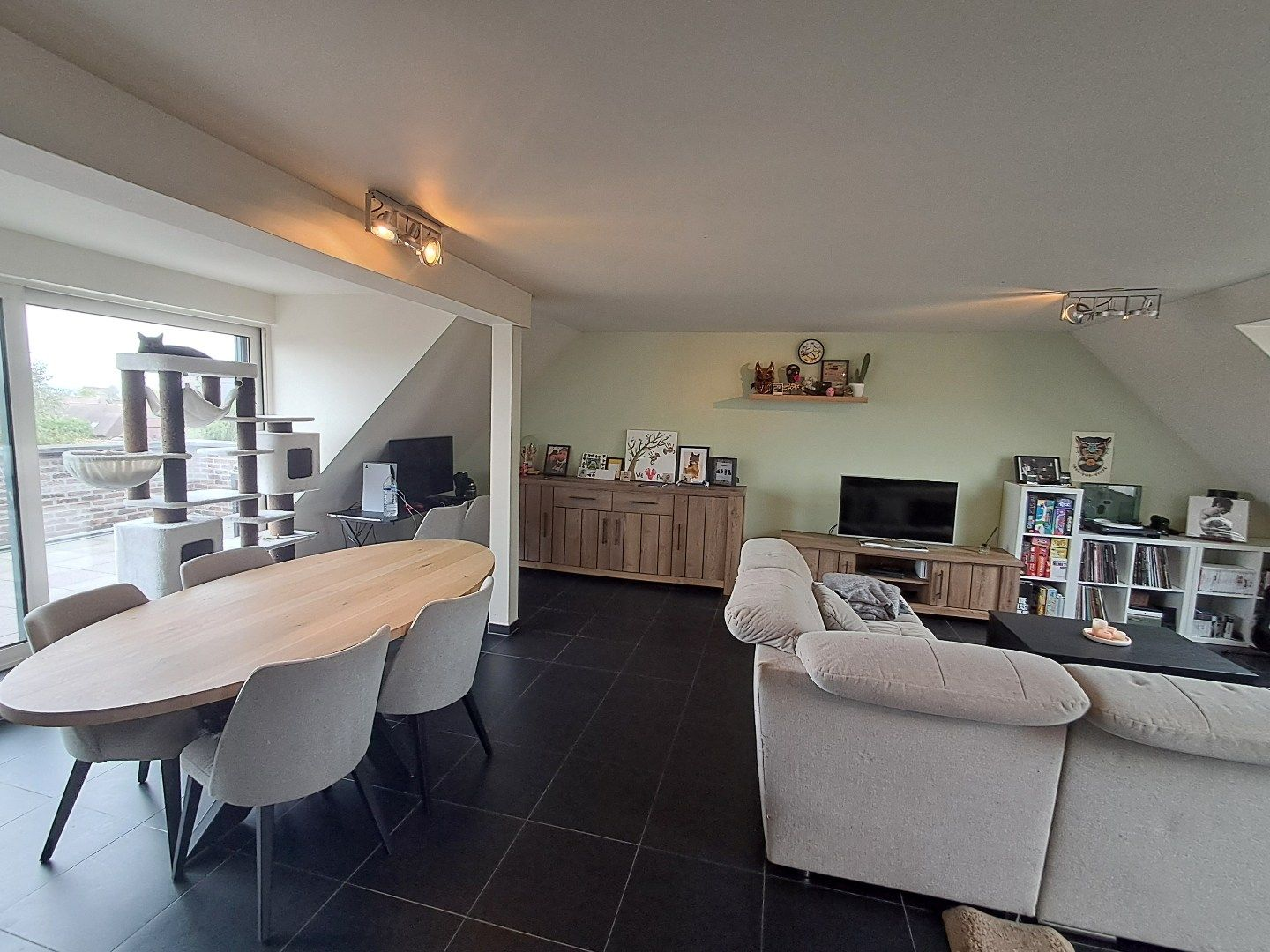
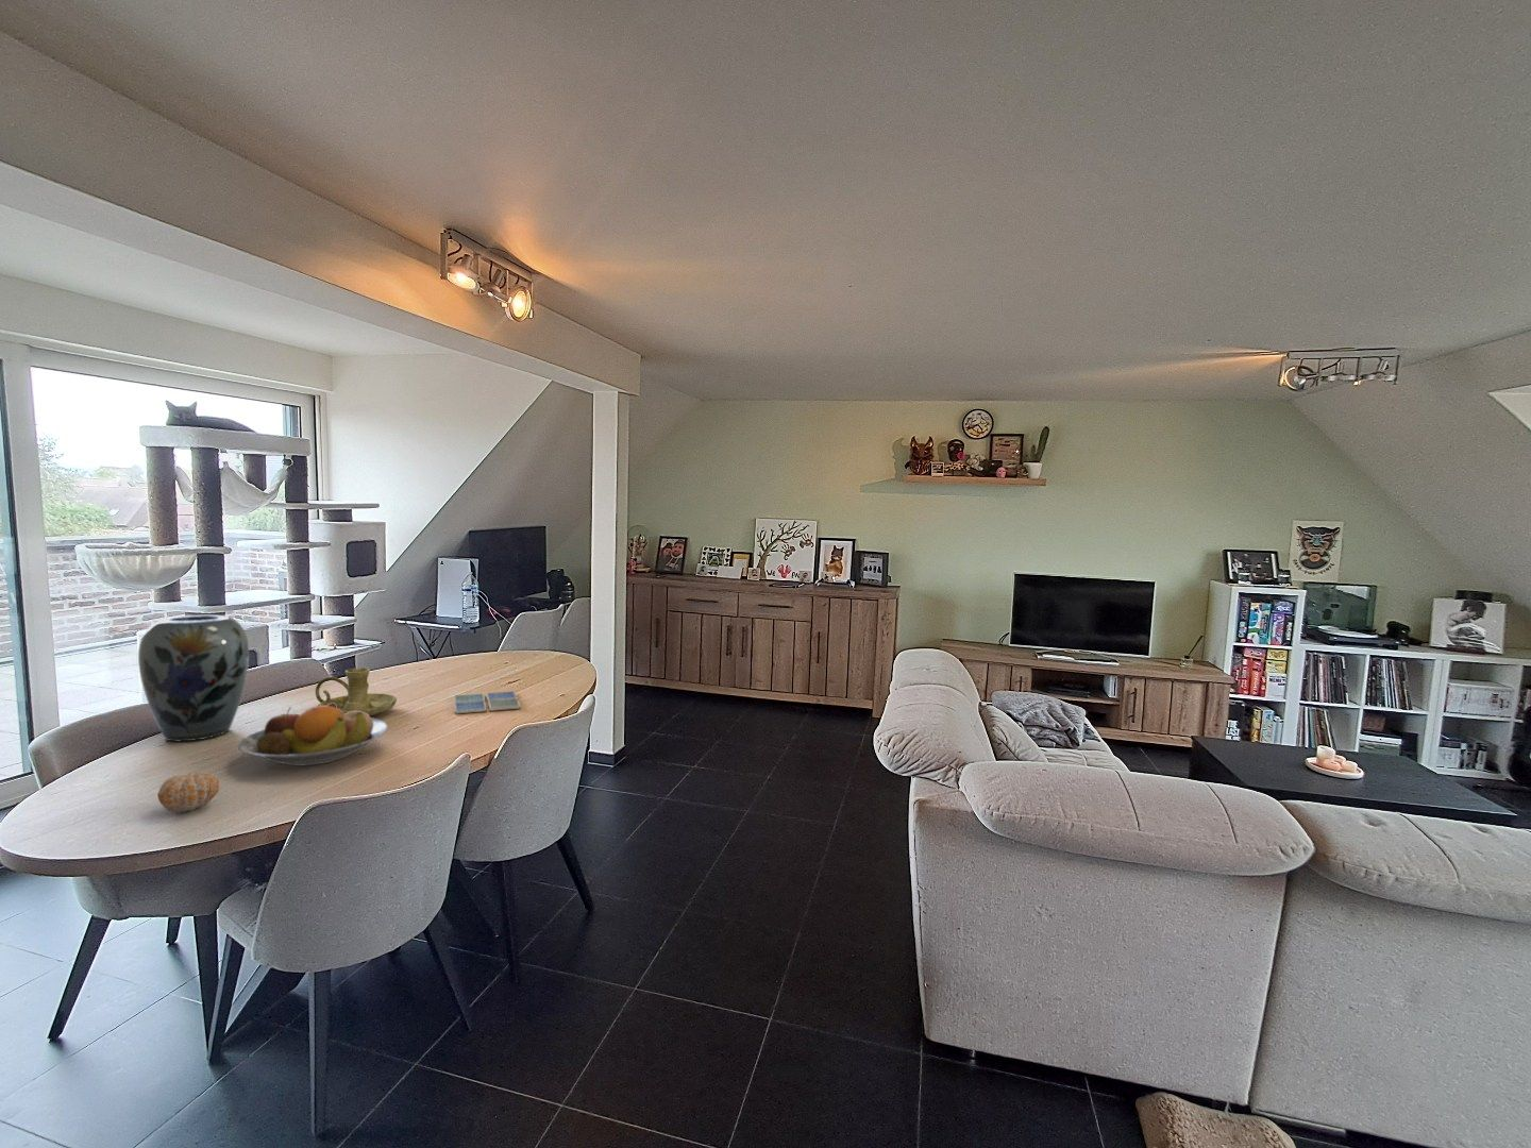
+ candle holder [315,667,398,716]
+ fruit bowl [237,703,389,767]
+ vase [137,614,250,743]
+ drink coaster [453,690,521,714]
+ fruit [157,772,221,813]
